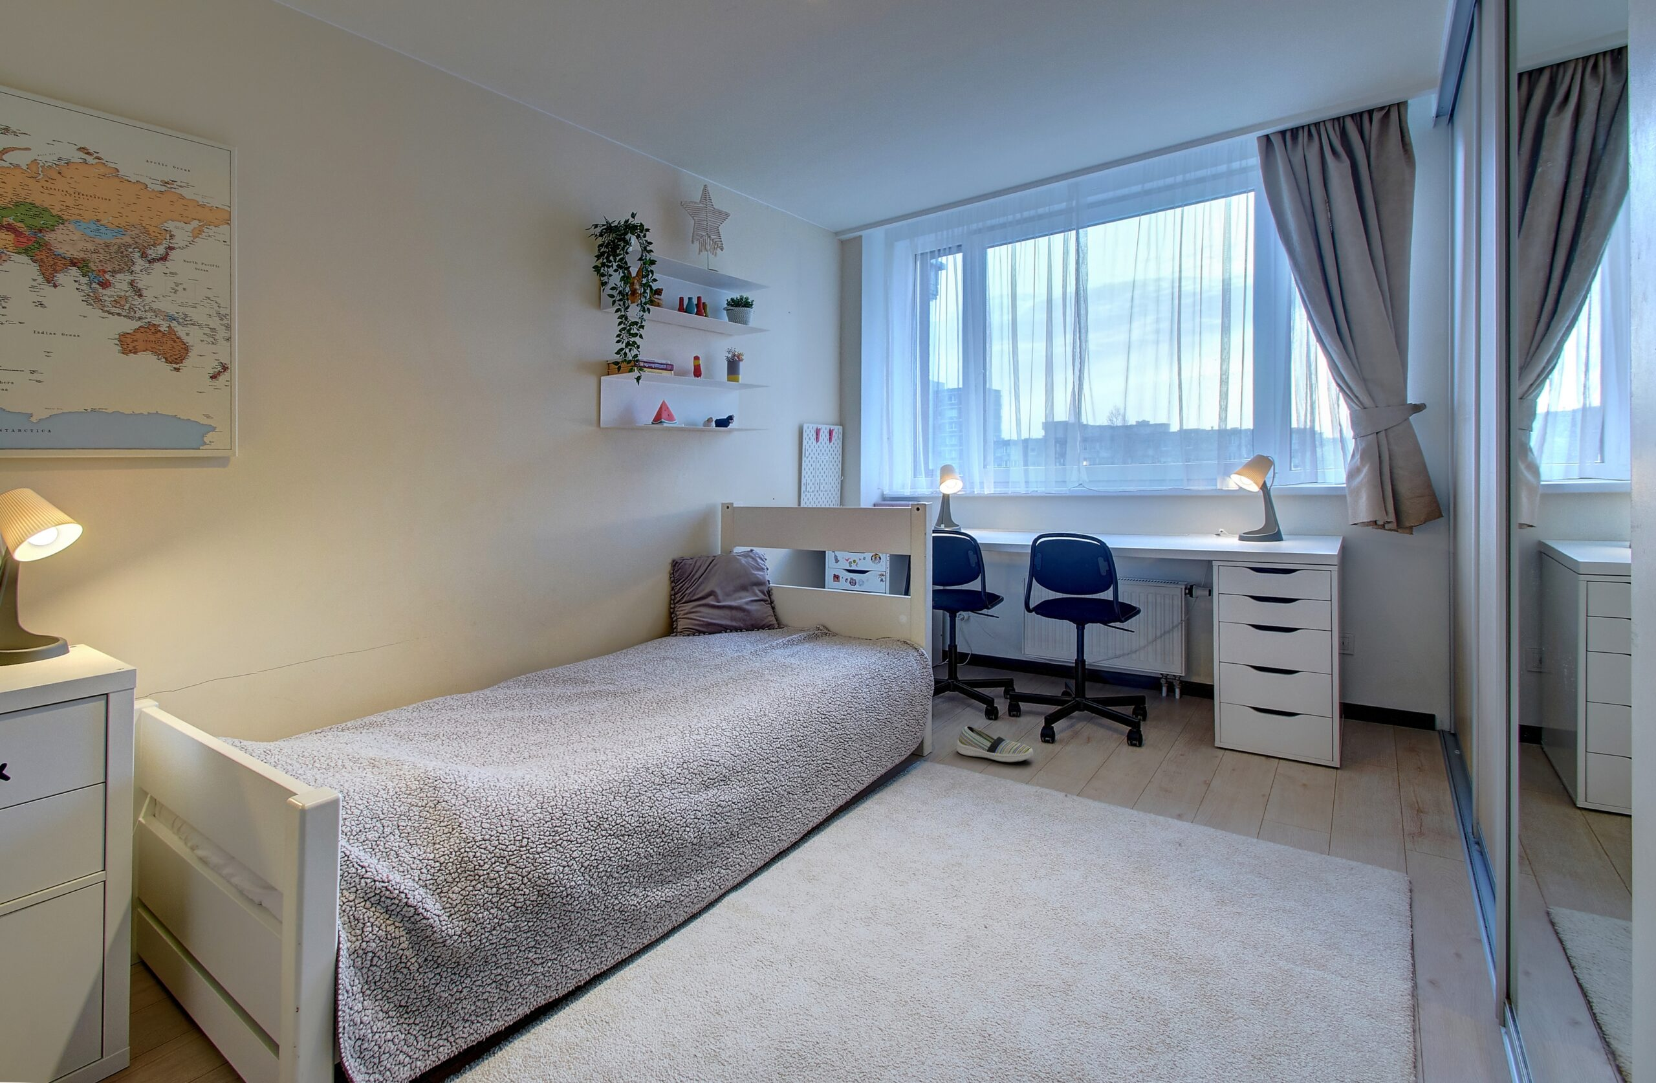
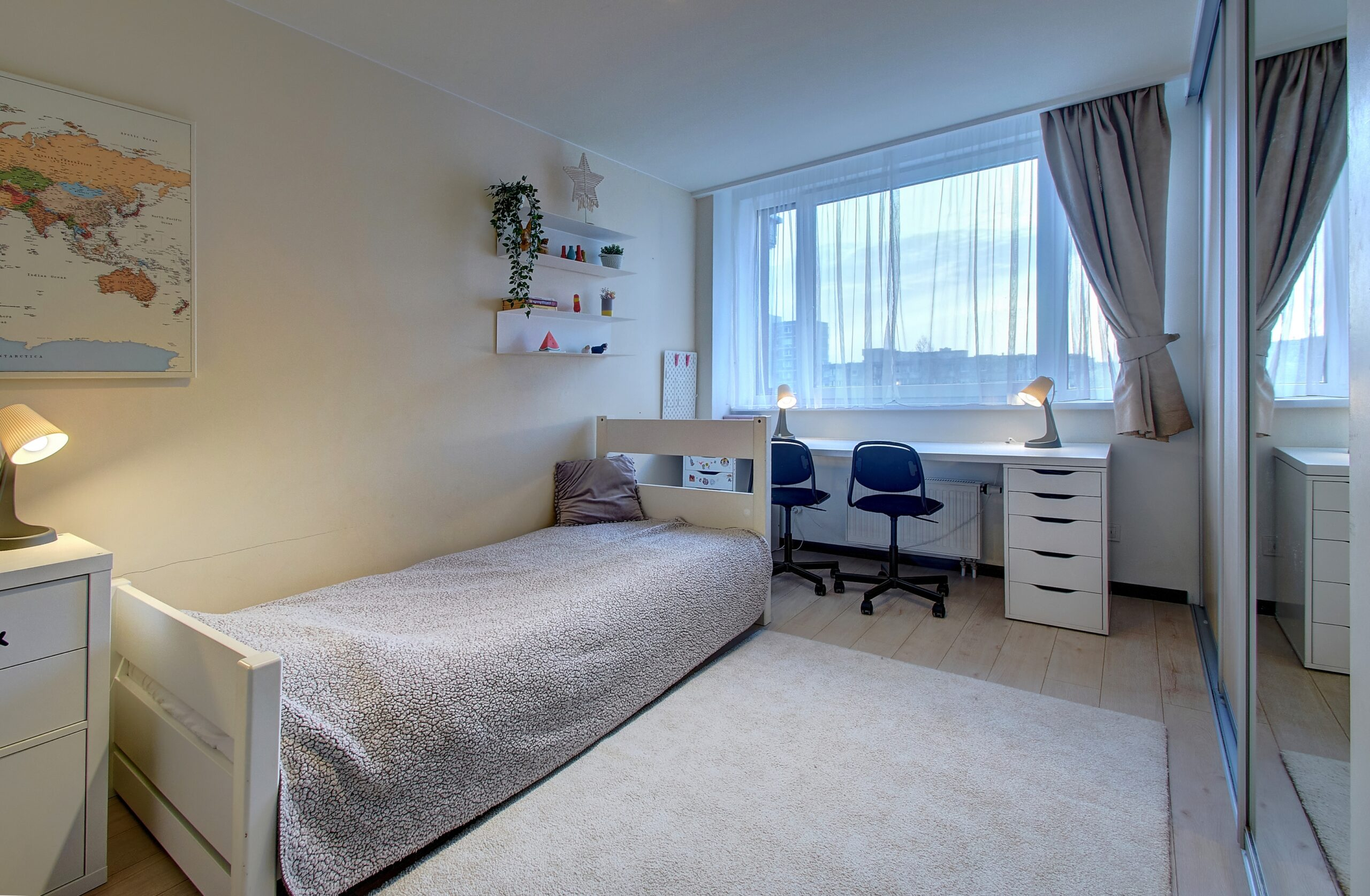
- shoe [956,725,1033,763]
